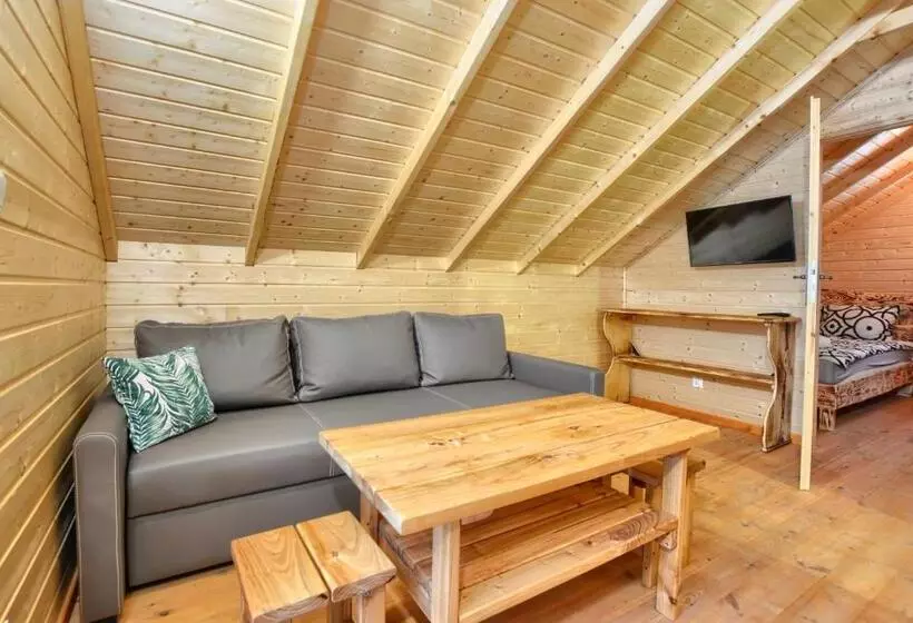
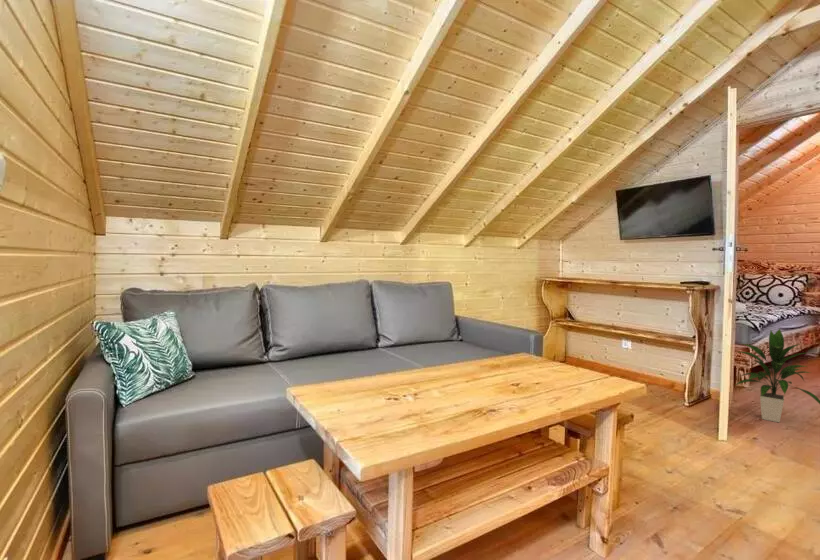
+ indoor plant [735,328,820,423]
